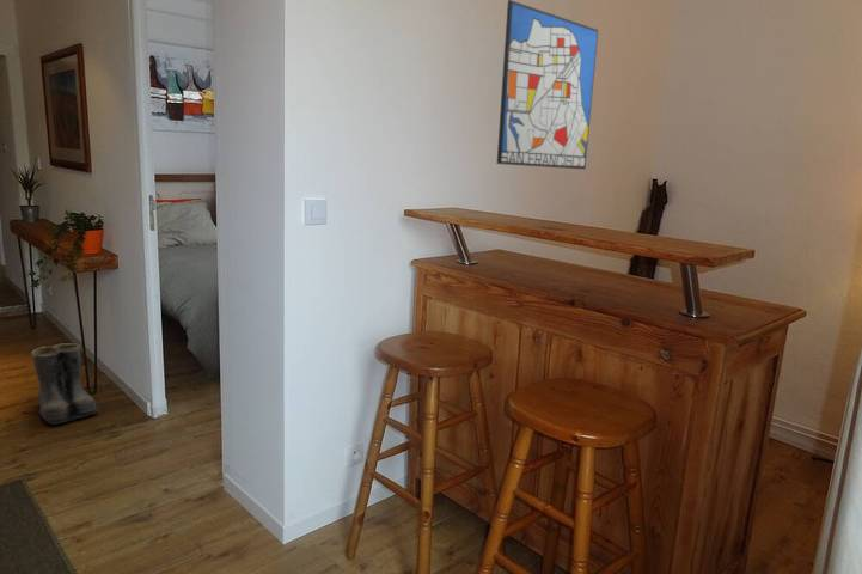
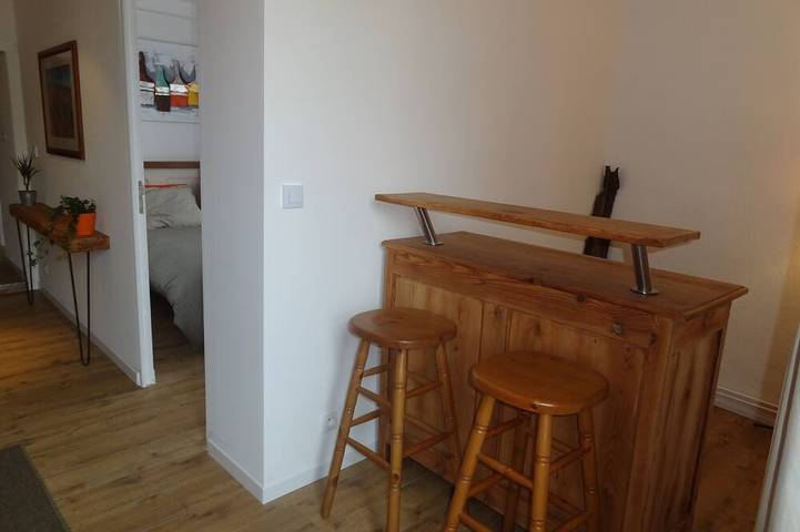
- boots [29,342,100,426]
- wall art [496,0,599,170]
